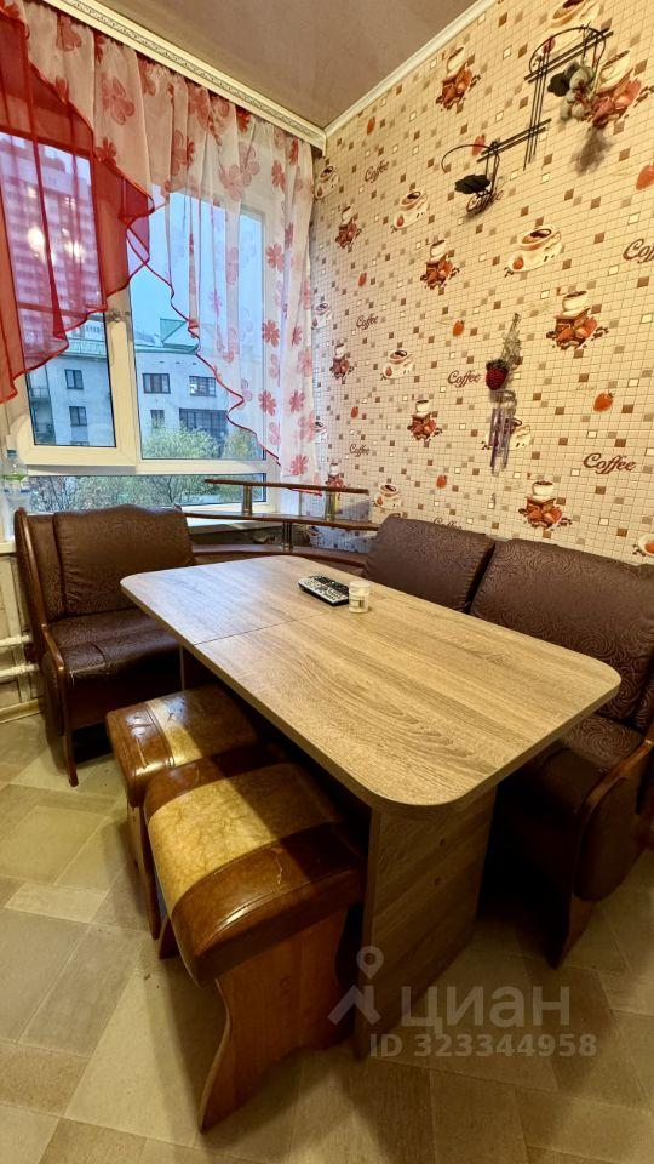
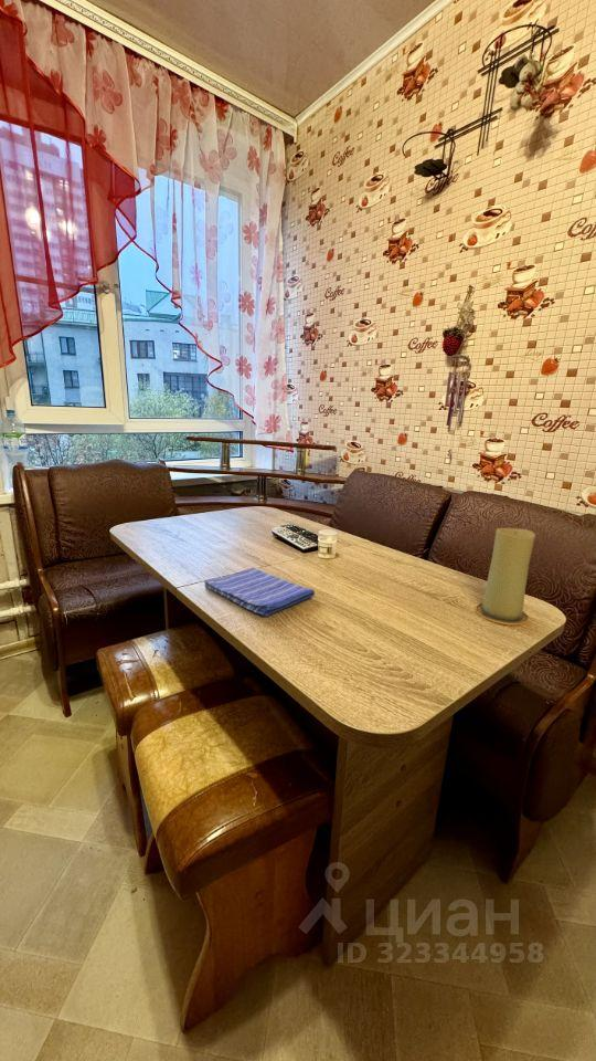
+ candle [473,527,536,626]
+ dish towel [203,566,316,618]
